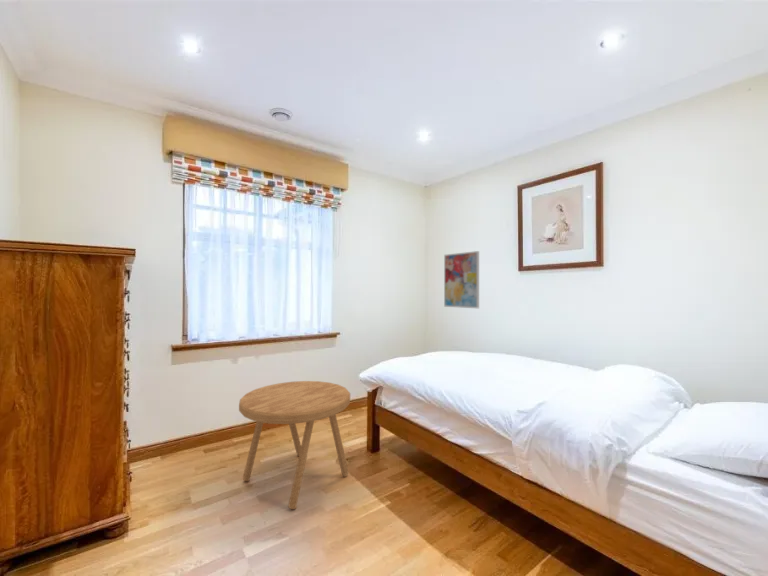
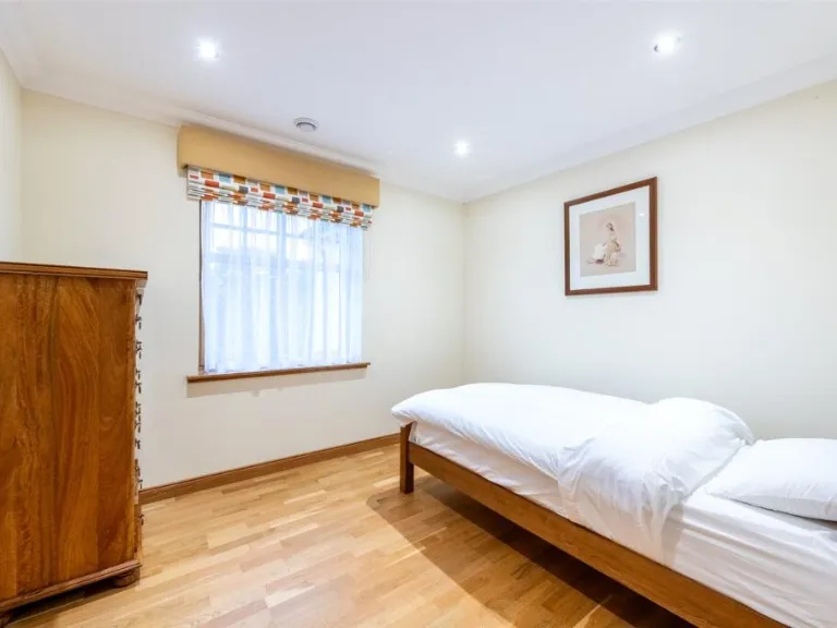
- wall art [443,250,480,309]
- side table [238,380,351,510]
